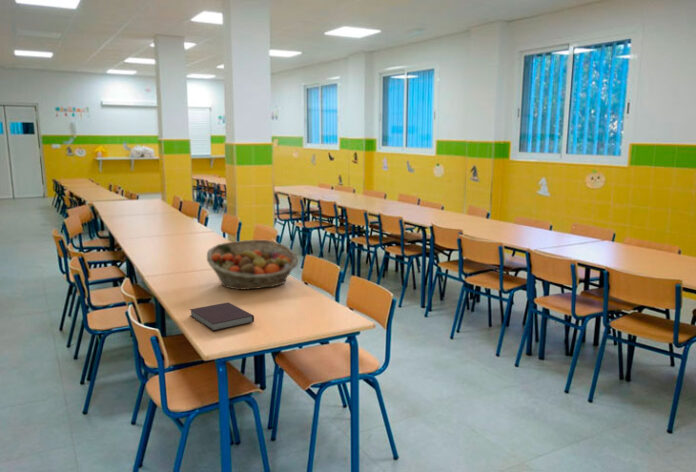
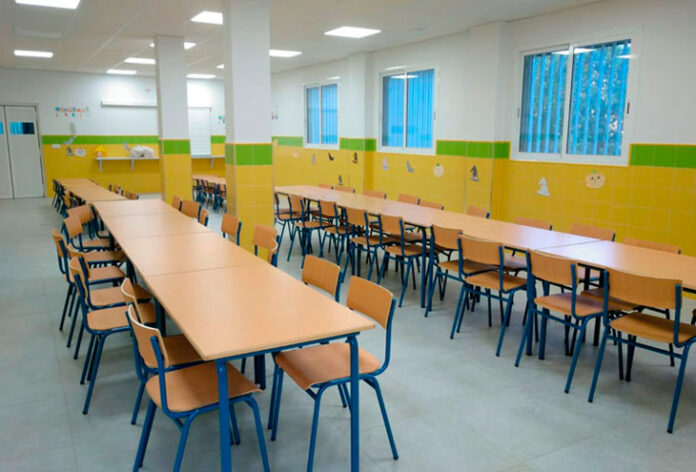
- notebook [189,301,255,332]
- fruit basket [206,239,299,291]
